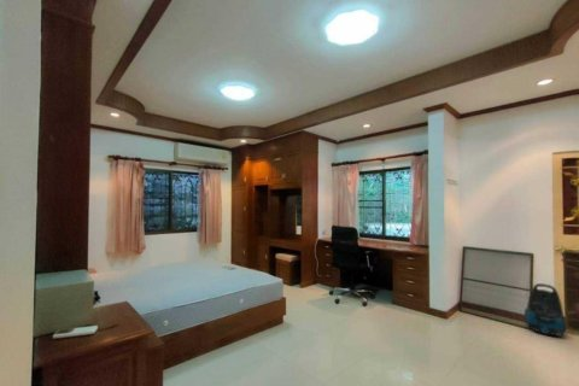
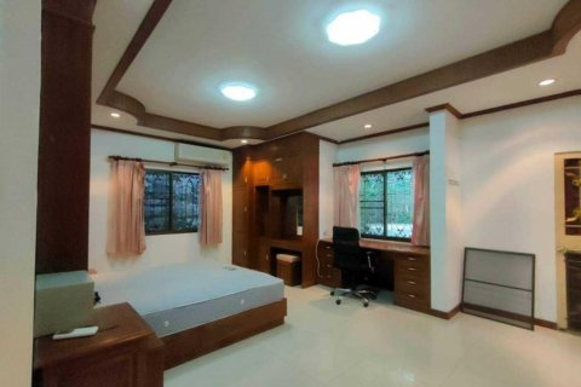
- vacuum cleaner [524,282,568,338]
